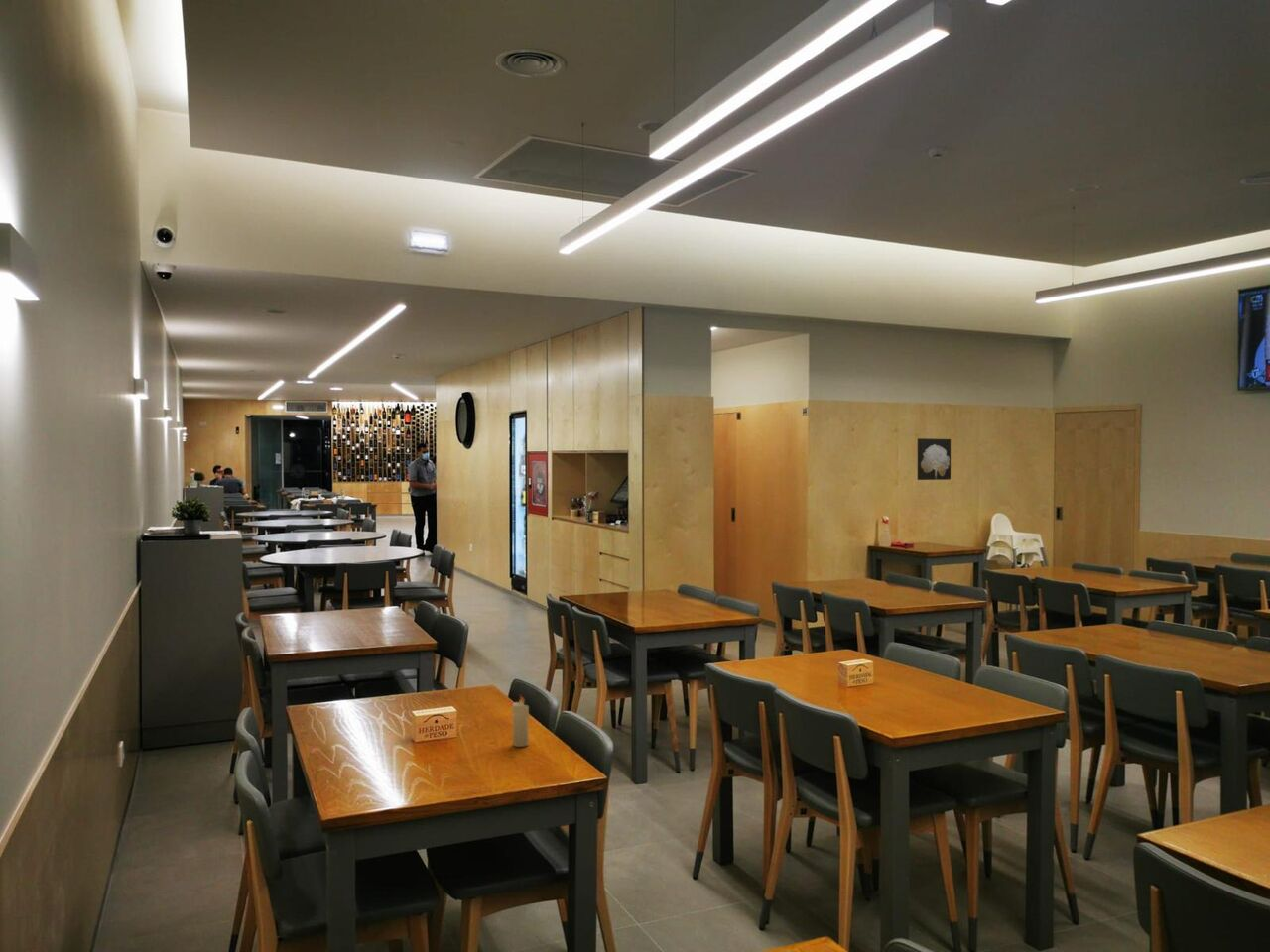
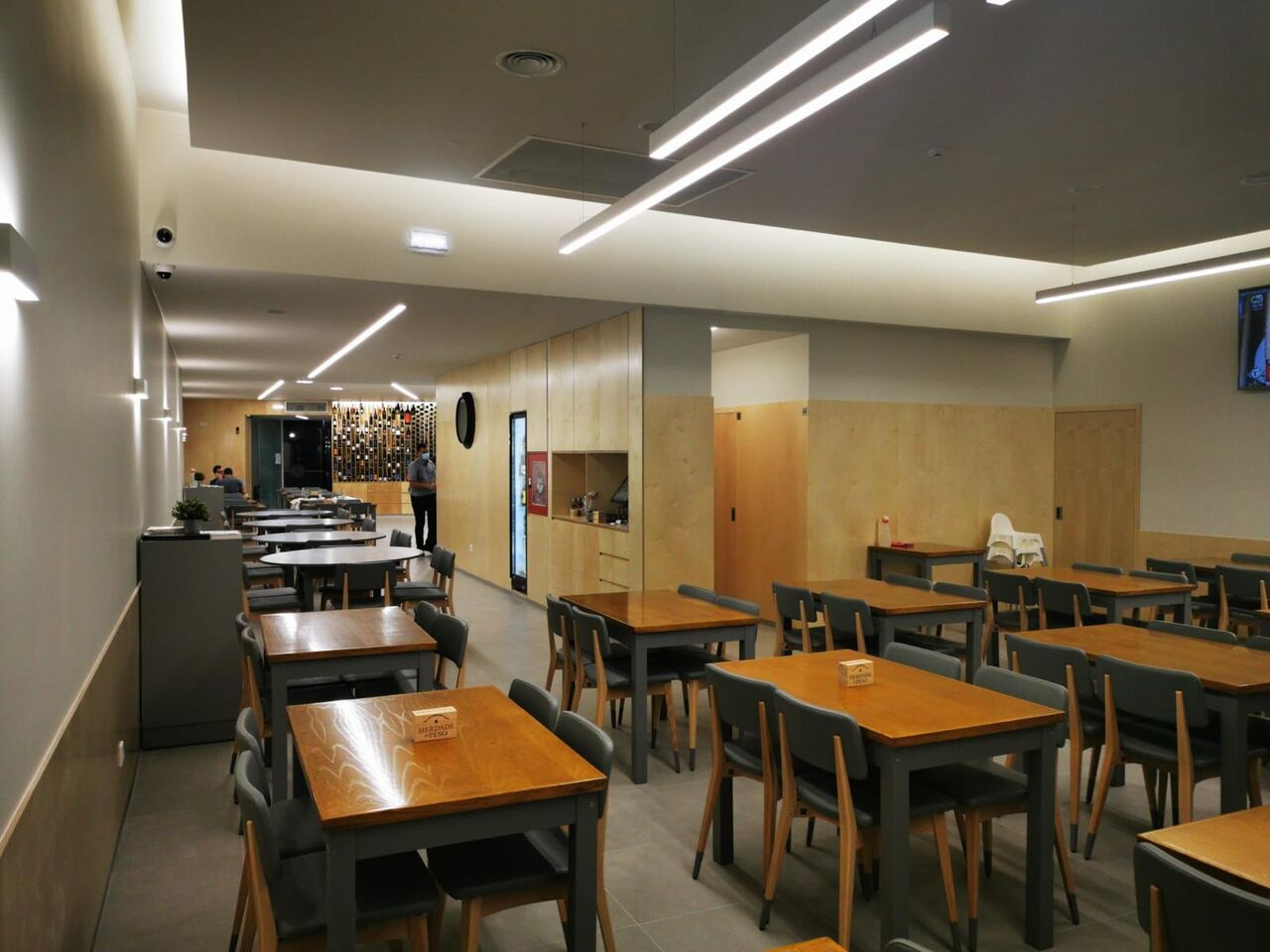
- candle [511,694,530,748]
- wall art [917,437,952,481]
